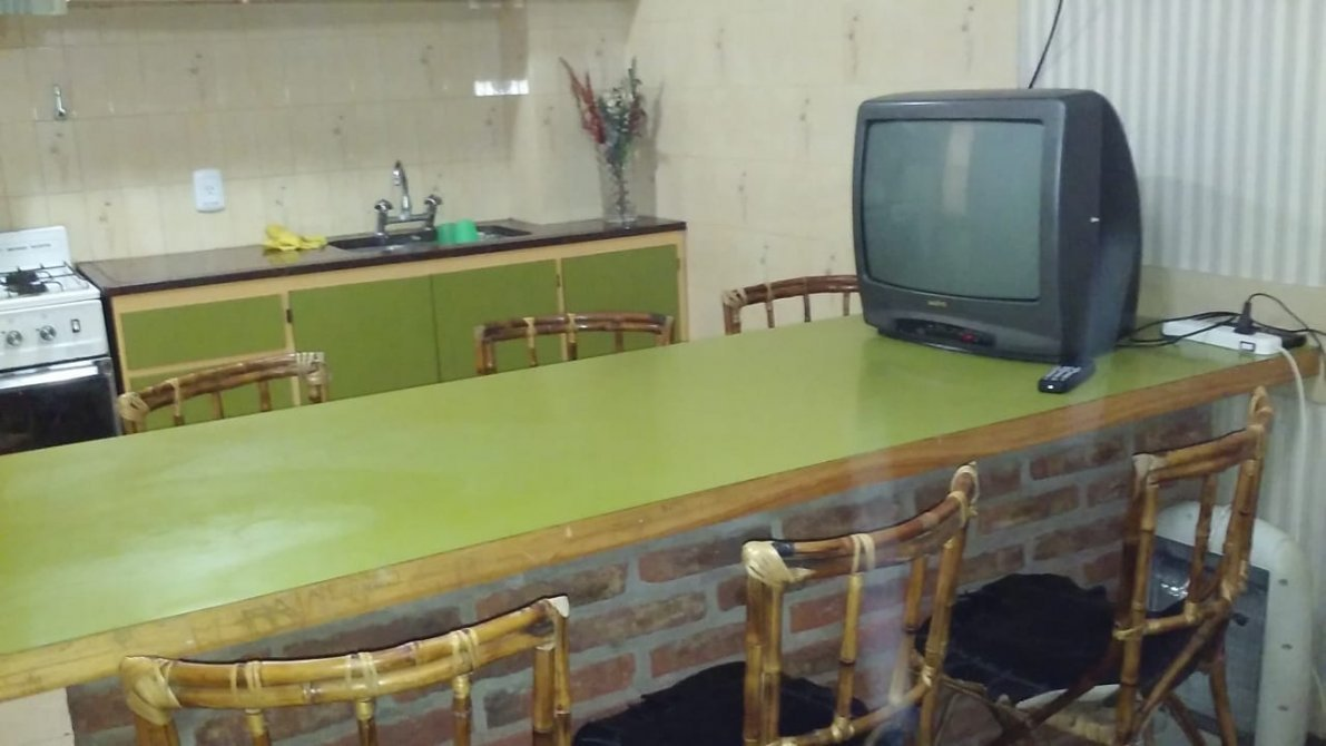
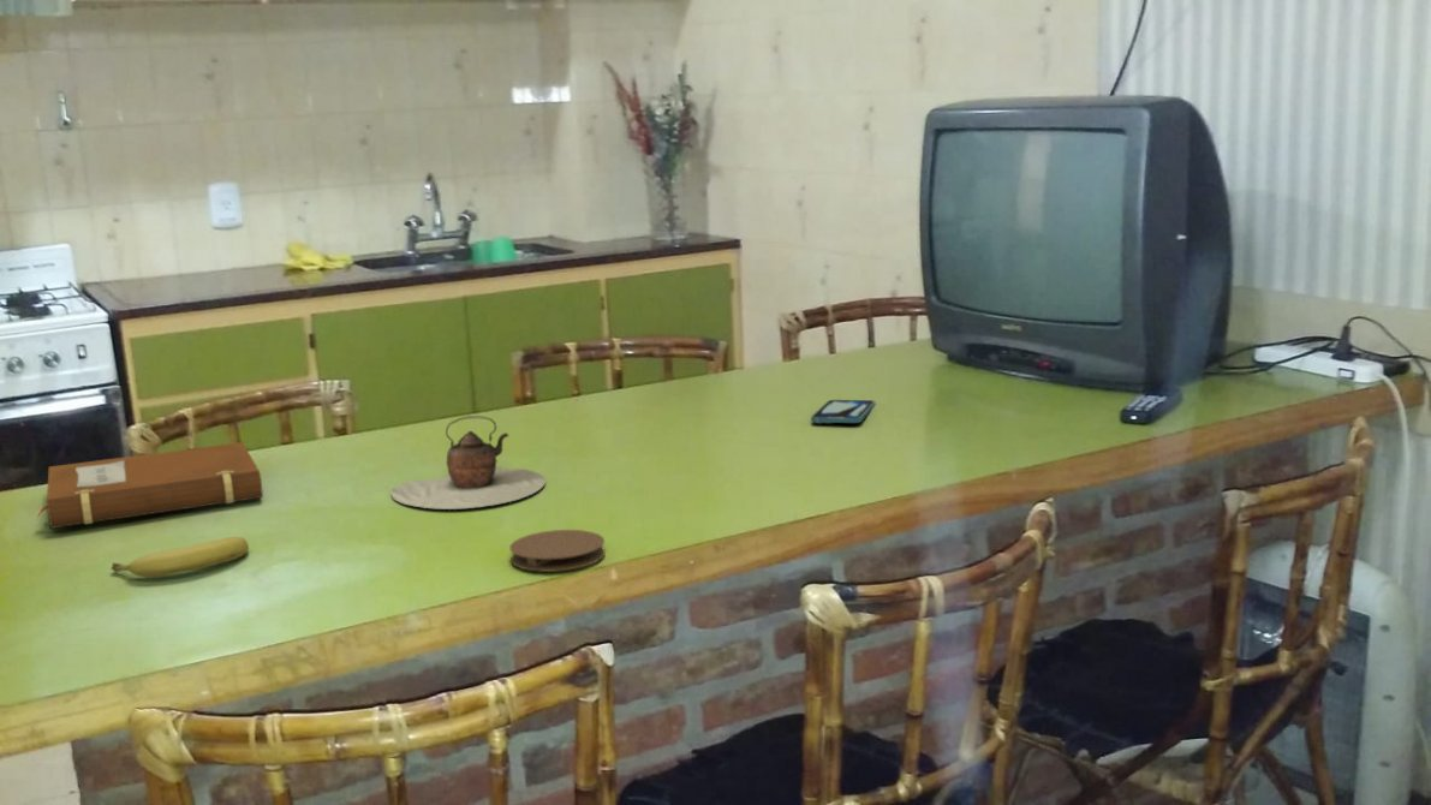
+ coaster [508,529,607,573]
+ teapot [389,415,547,511]
+ fruit [109,536,250,578]
+ notebook [36,441,264,530]
+ smartphone [810,399,876,425]
